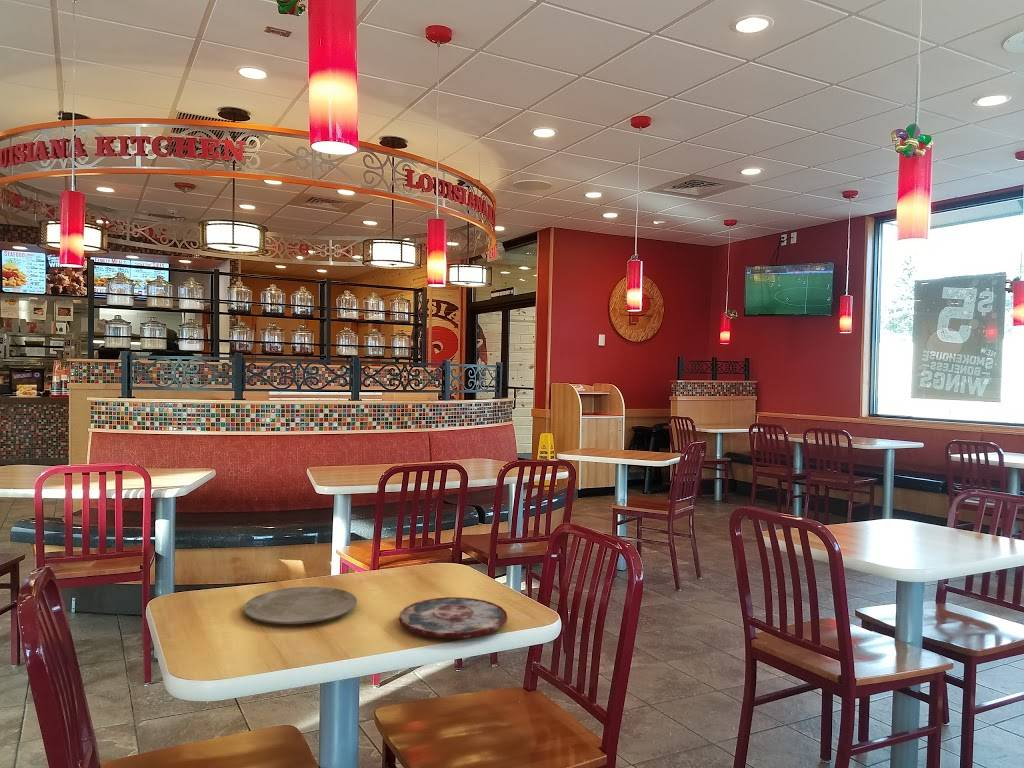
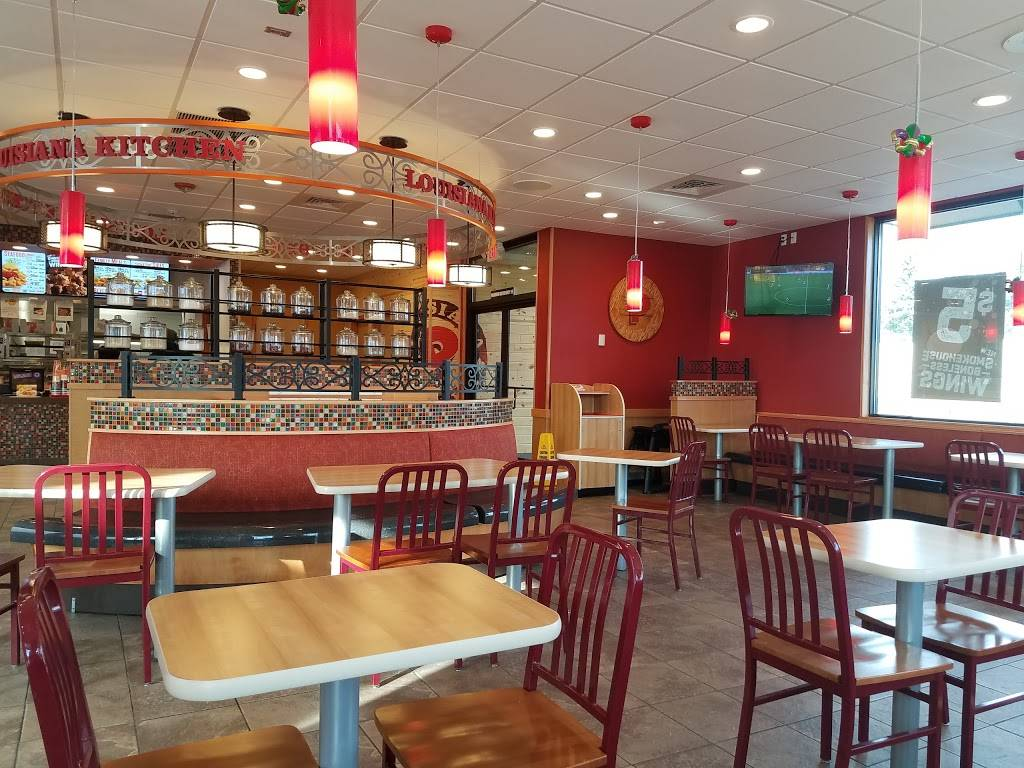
- plate [398,596,508,639]
- plate [243,586,358,625]
